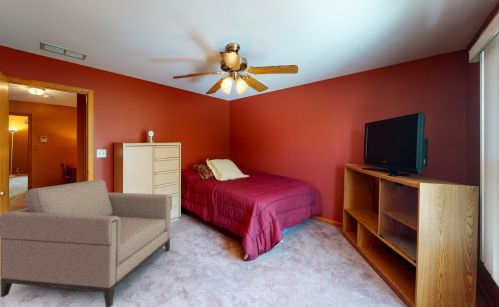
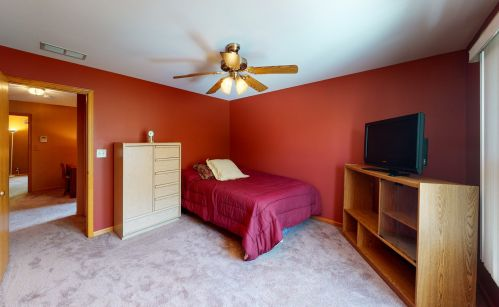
- chair [0,178,173,307]
